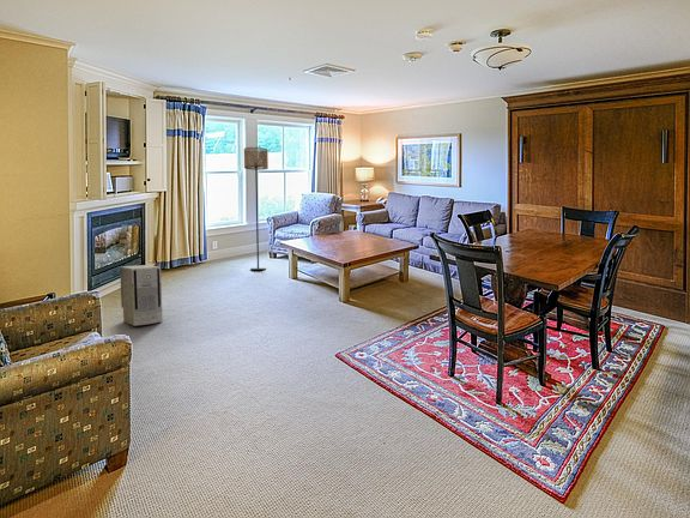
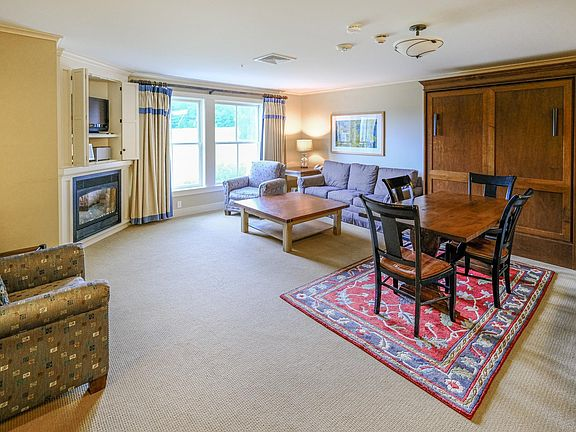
- floor lamp [243,146,270,271]
- air purifier [119,264,164,327]
